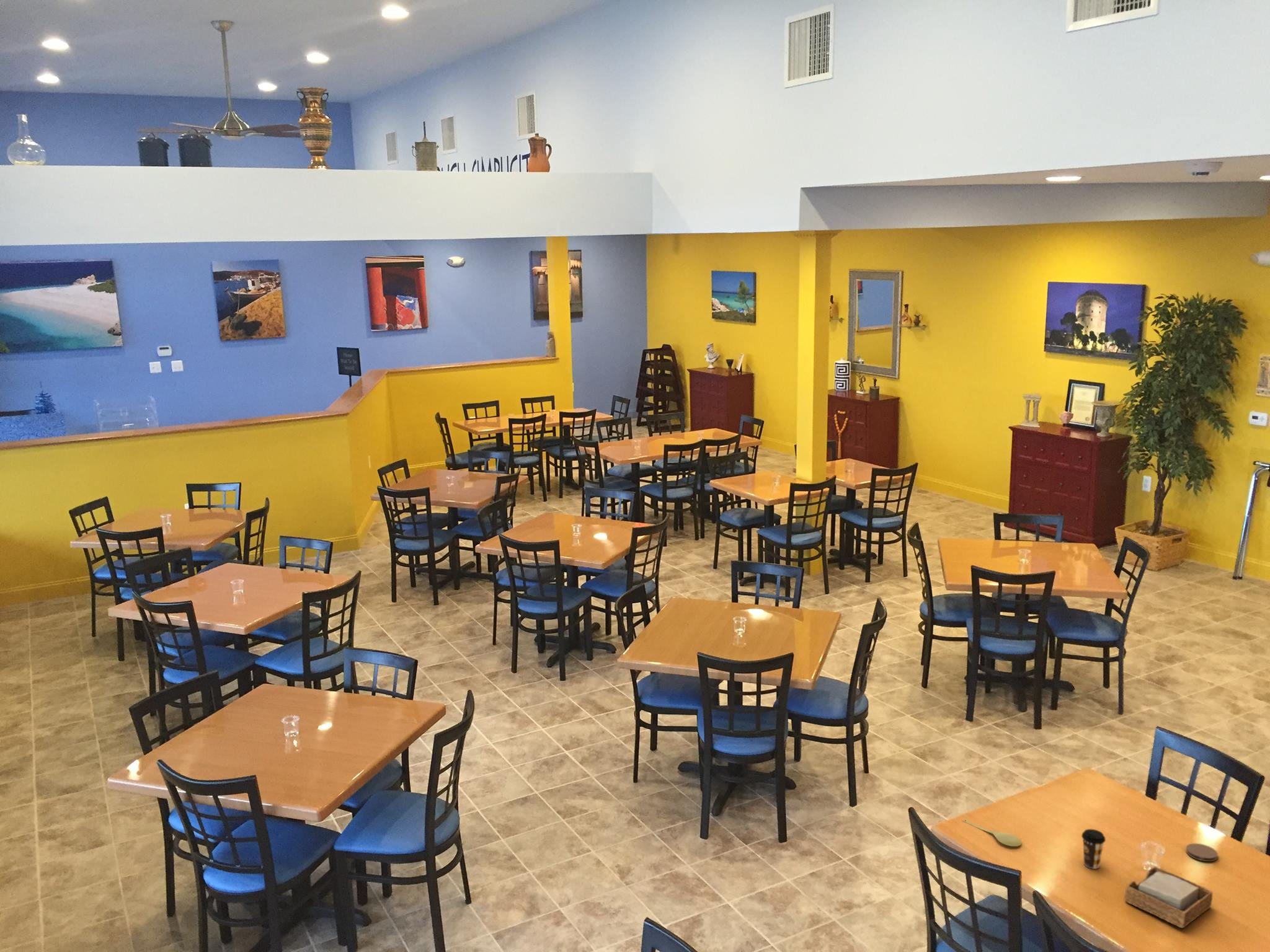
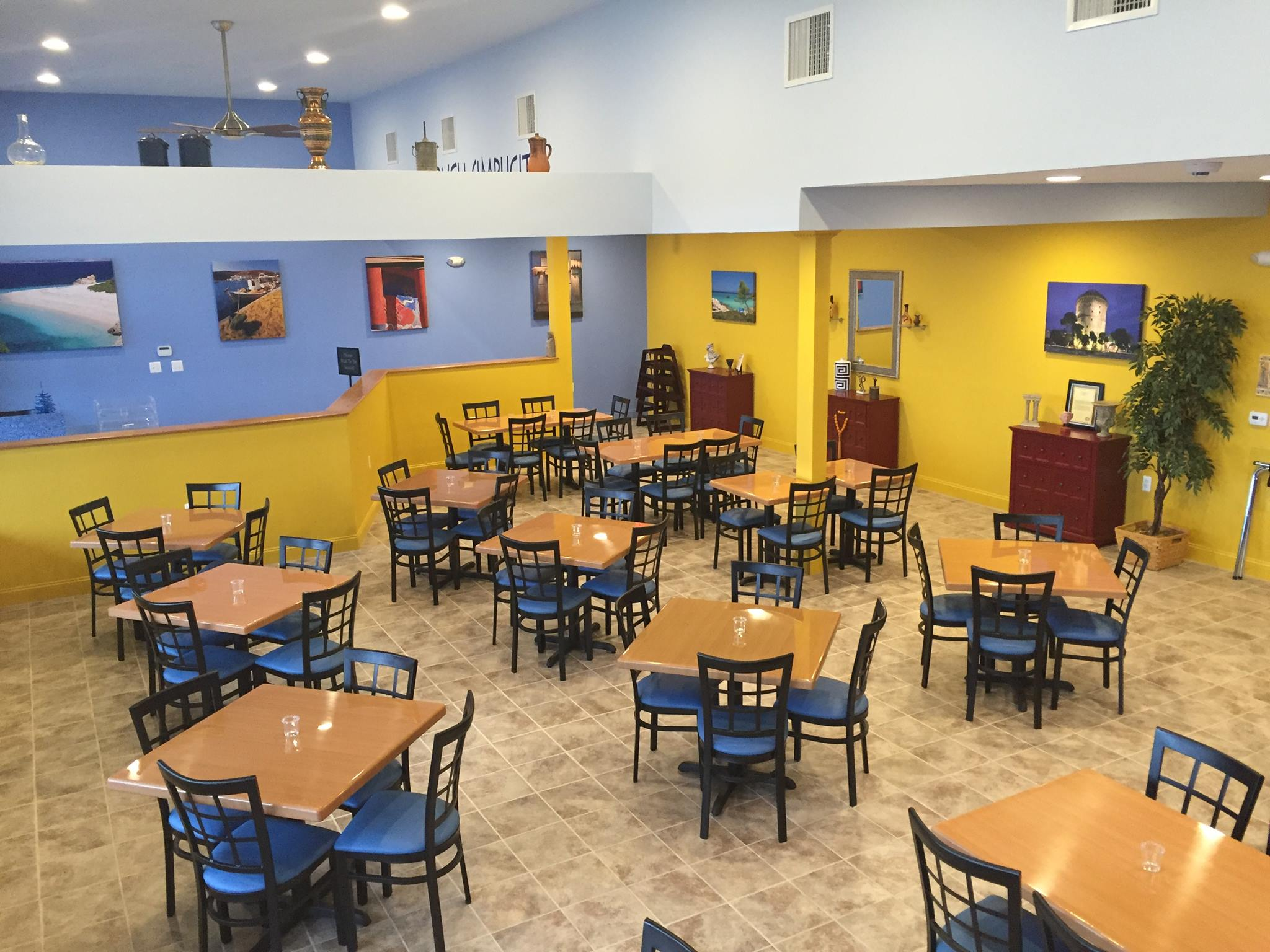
- spoon [961,818,1023,847]
- coffee cup [1081,829,1106,870]
- napkin holder [1124,866,1213,928]
- coaster [1185,843,1219,862]
